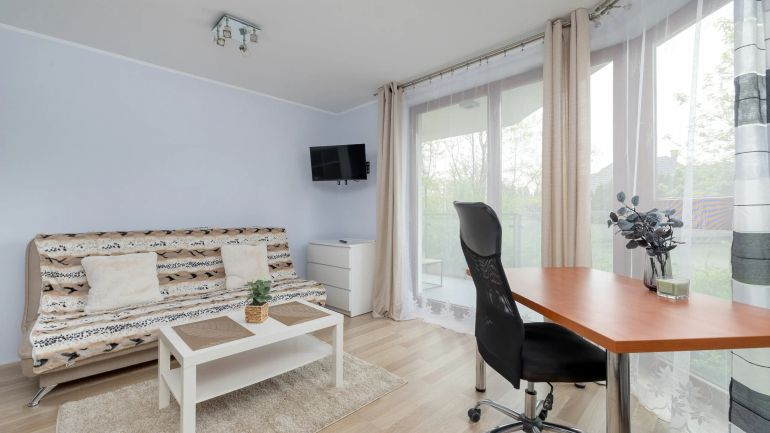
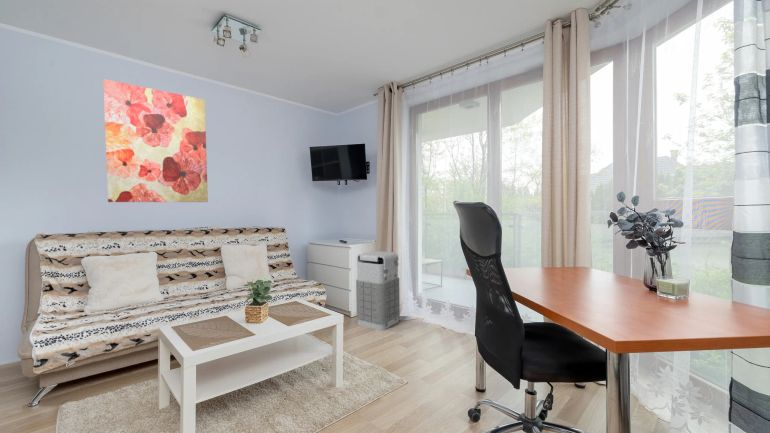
+ grenade [355,250,401,331]
+ wall art [102,78,209,203]
